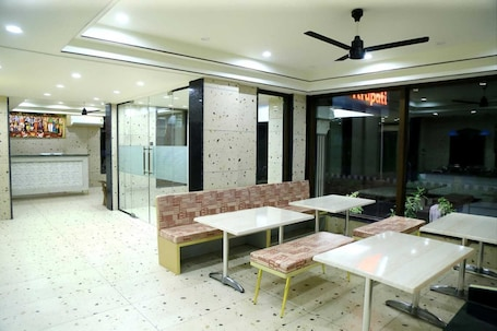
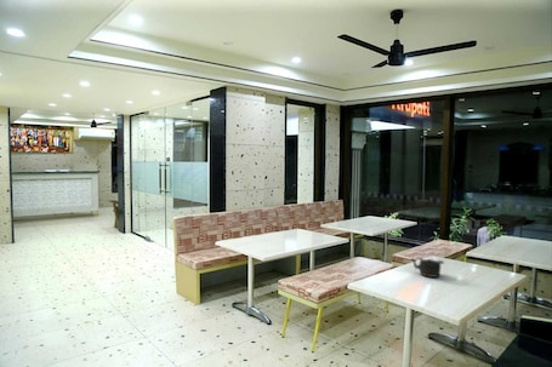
+ teapot [410,257,445,279]
